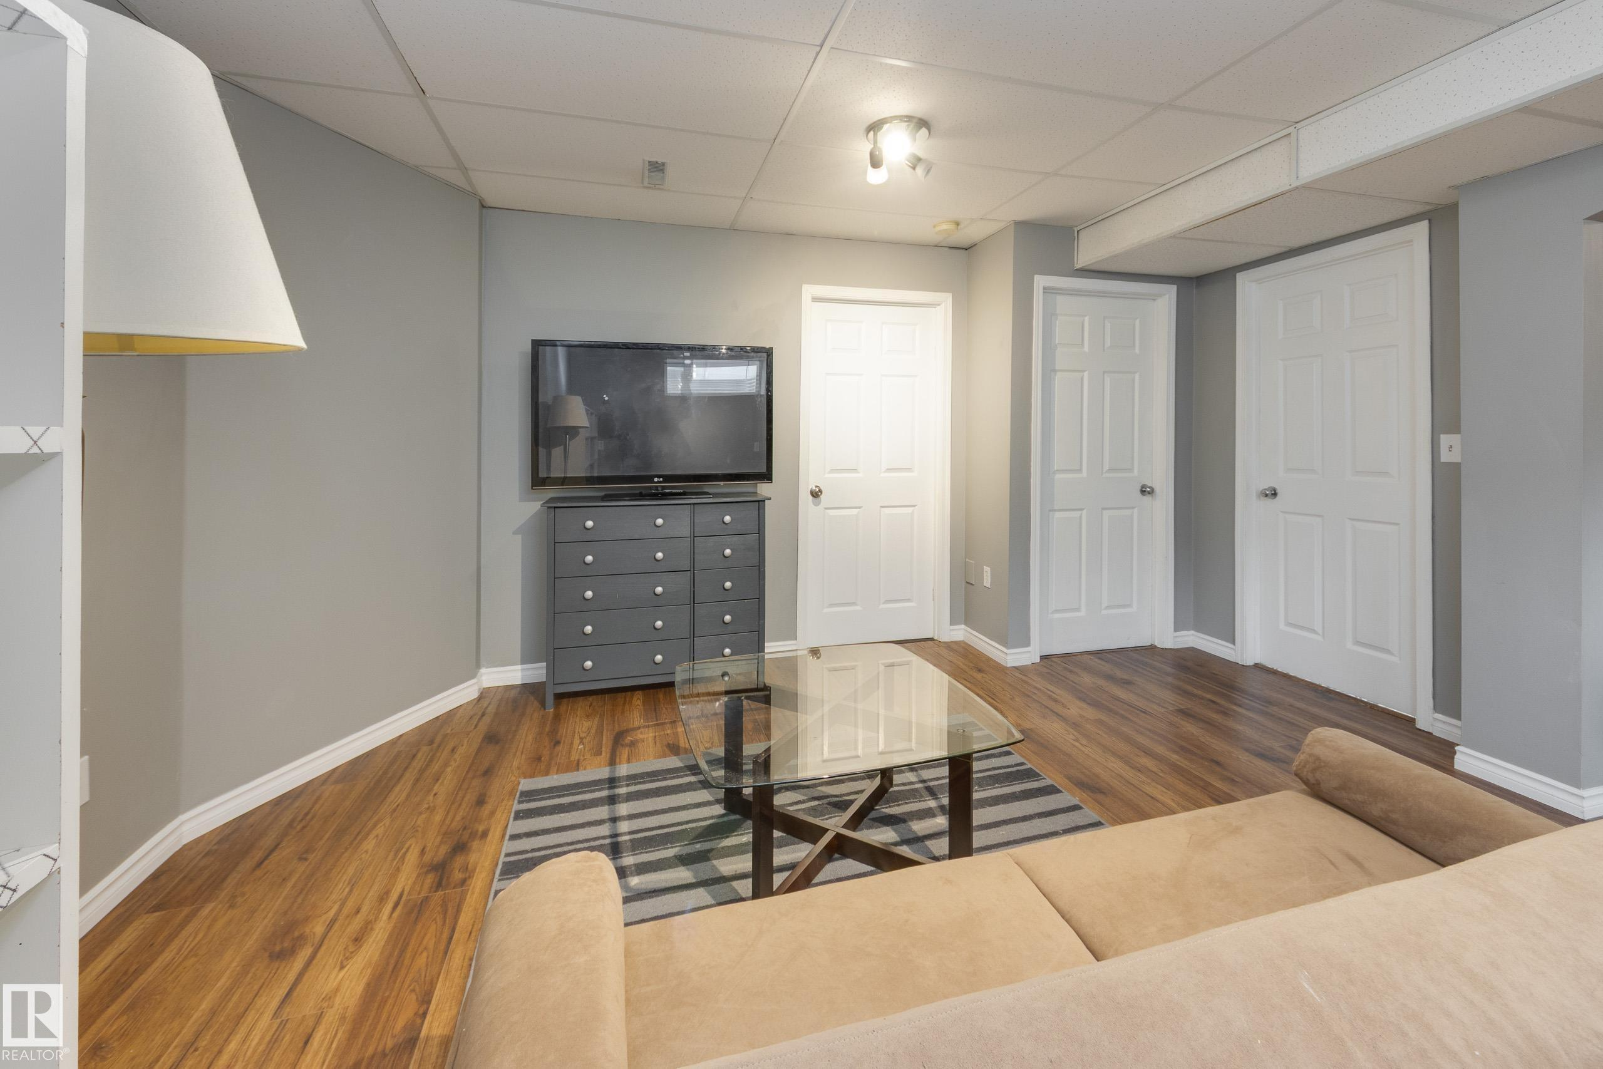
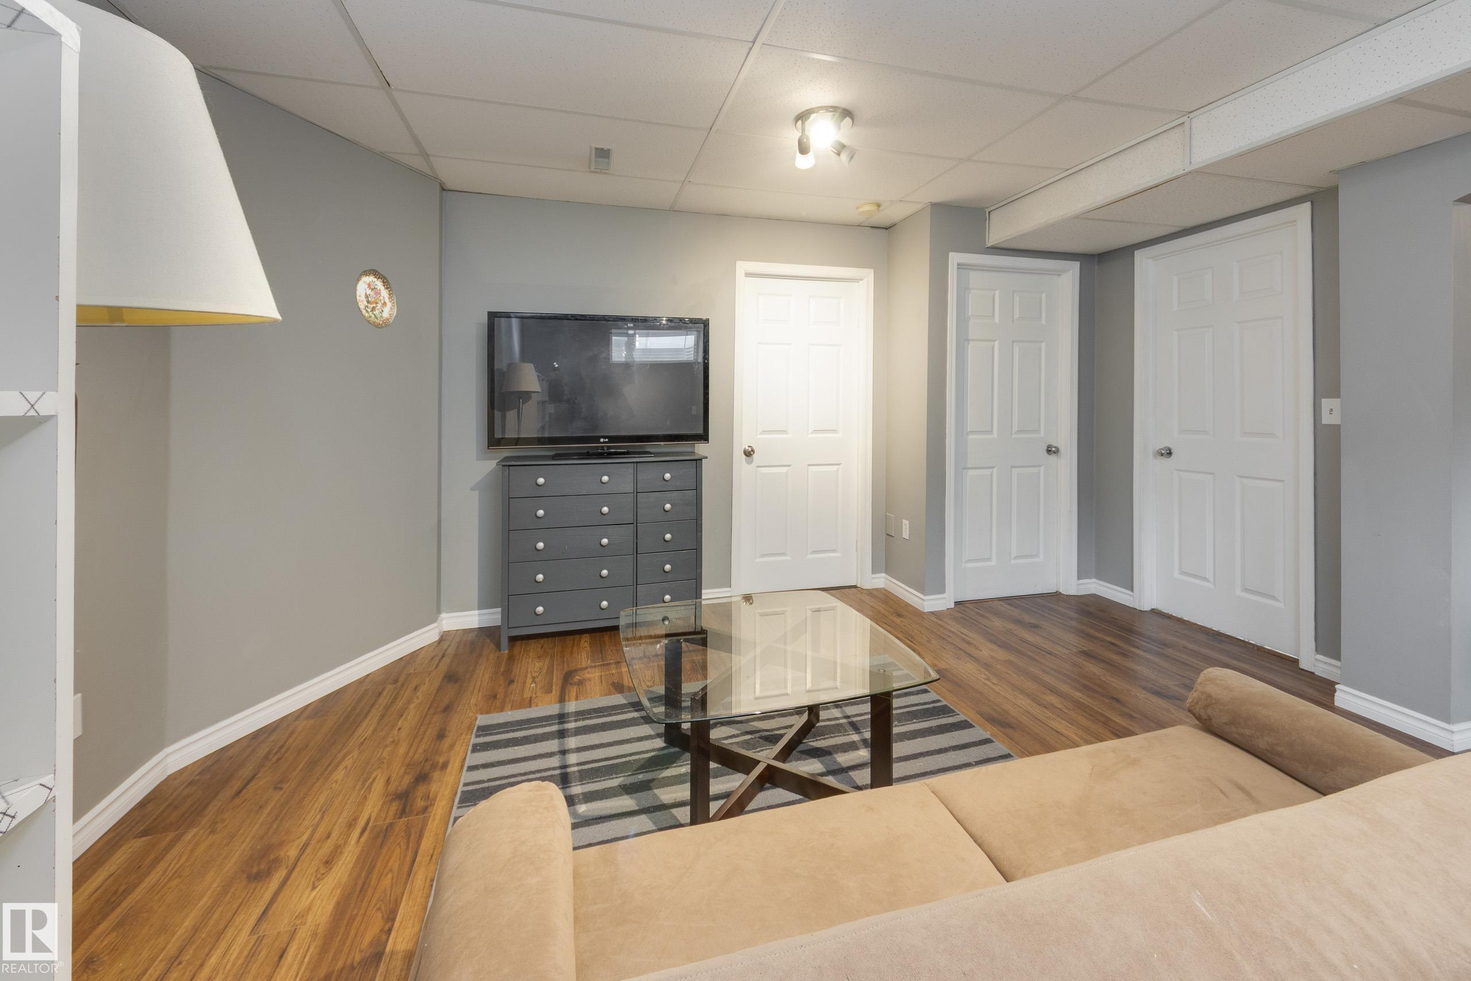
+ decorative plate [355,268,397,330]
